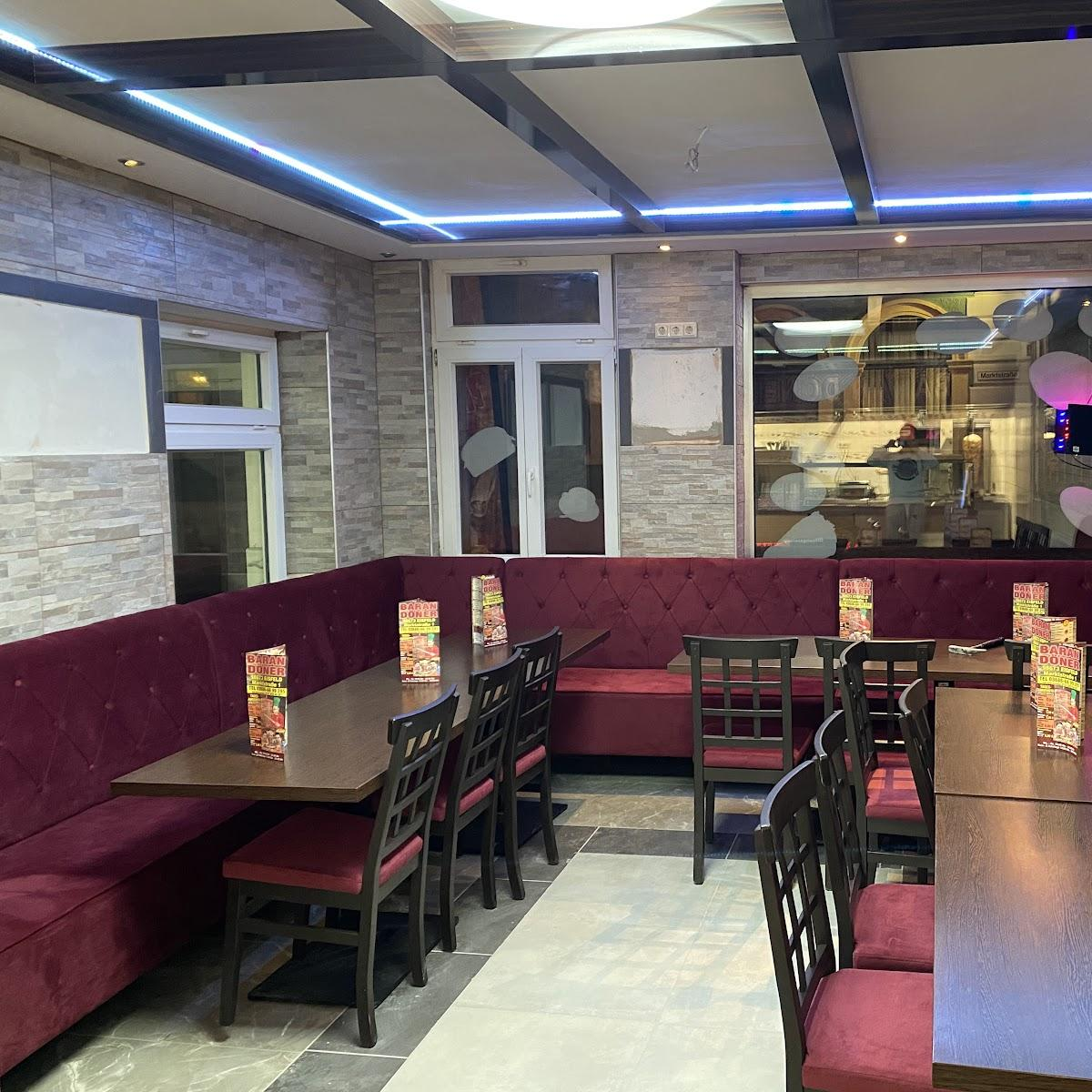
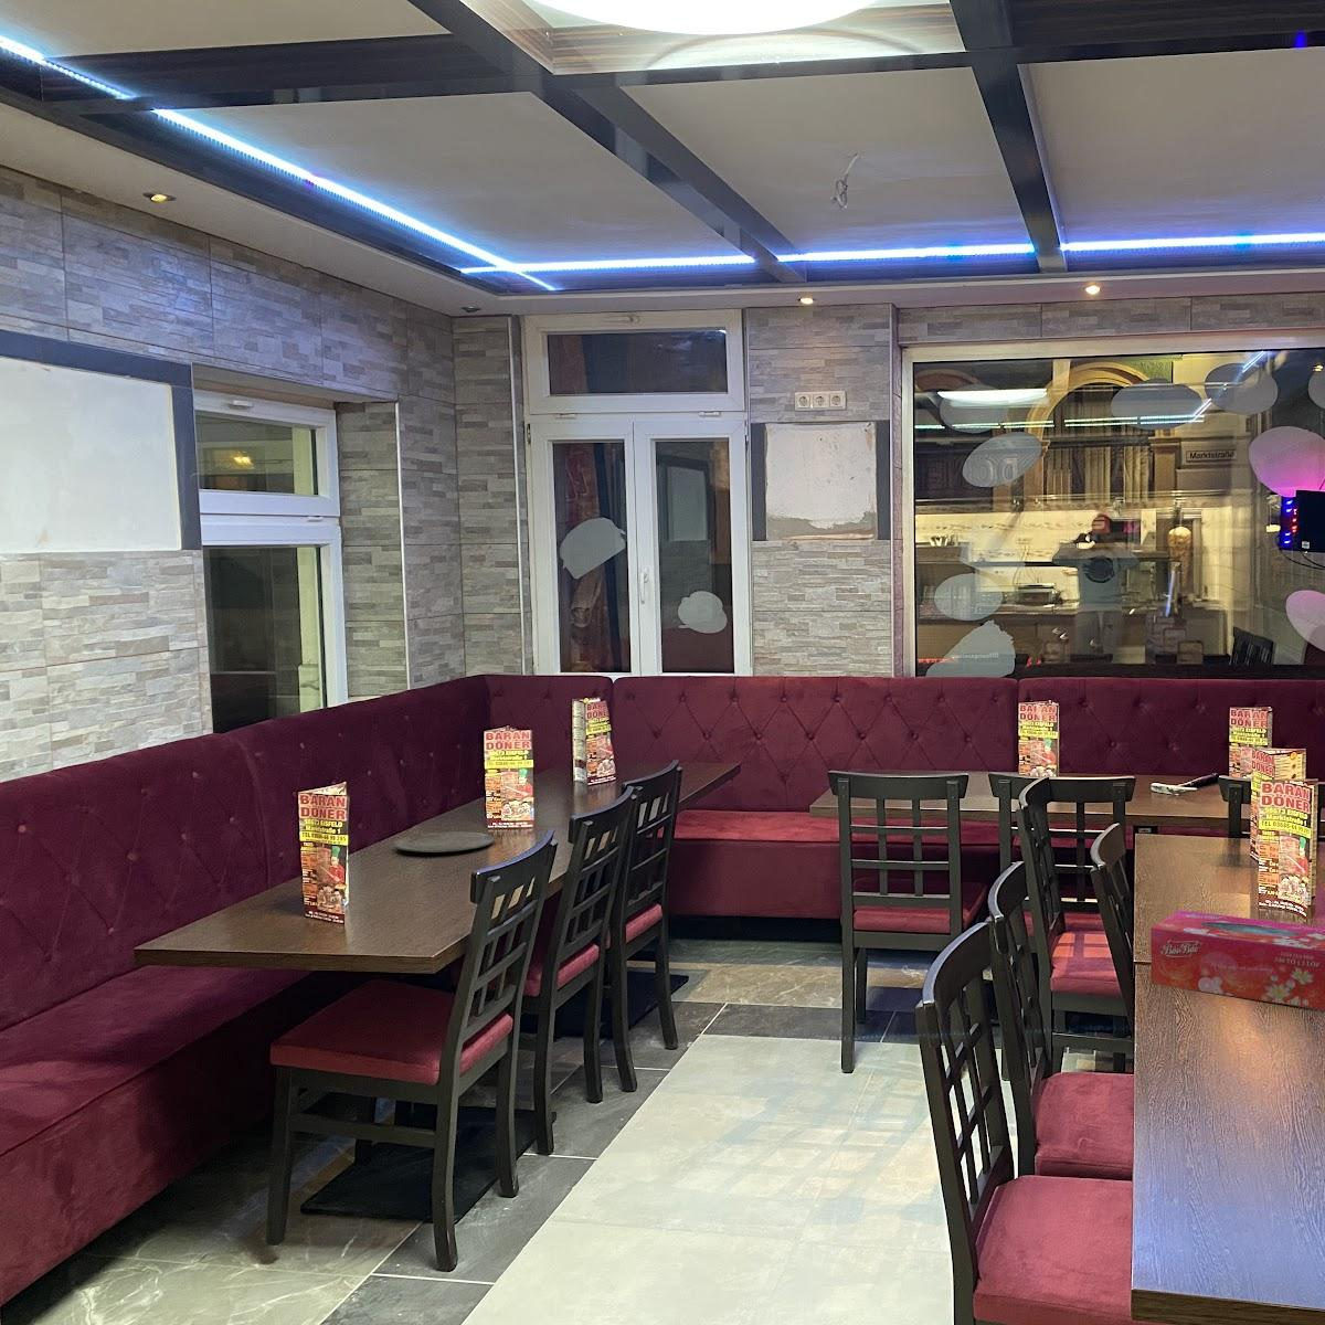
+ tissue box [1149,909,1325,1012]
+ plate [393,830,495,853]
